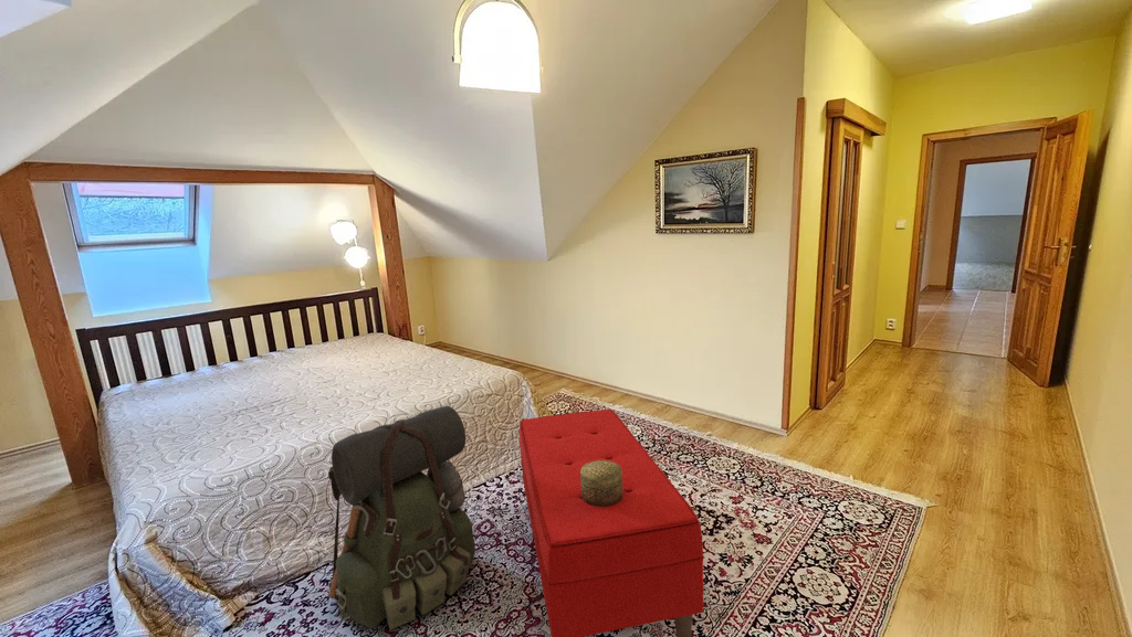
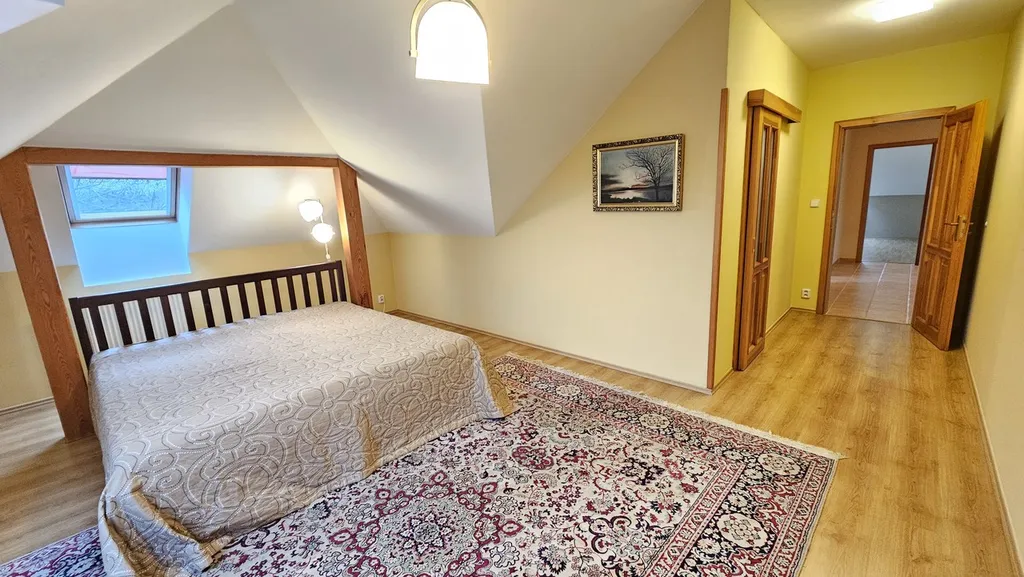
- decorative box [580,460,622,507]
- backpack [327,405,476,630]
- bench [518,408,705,637]
